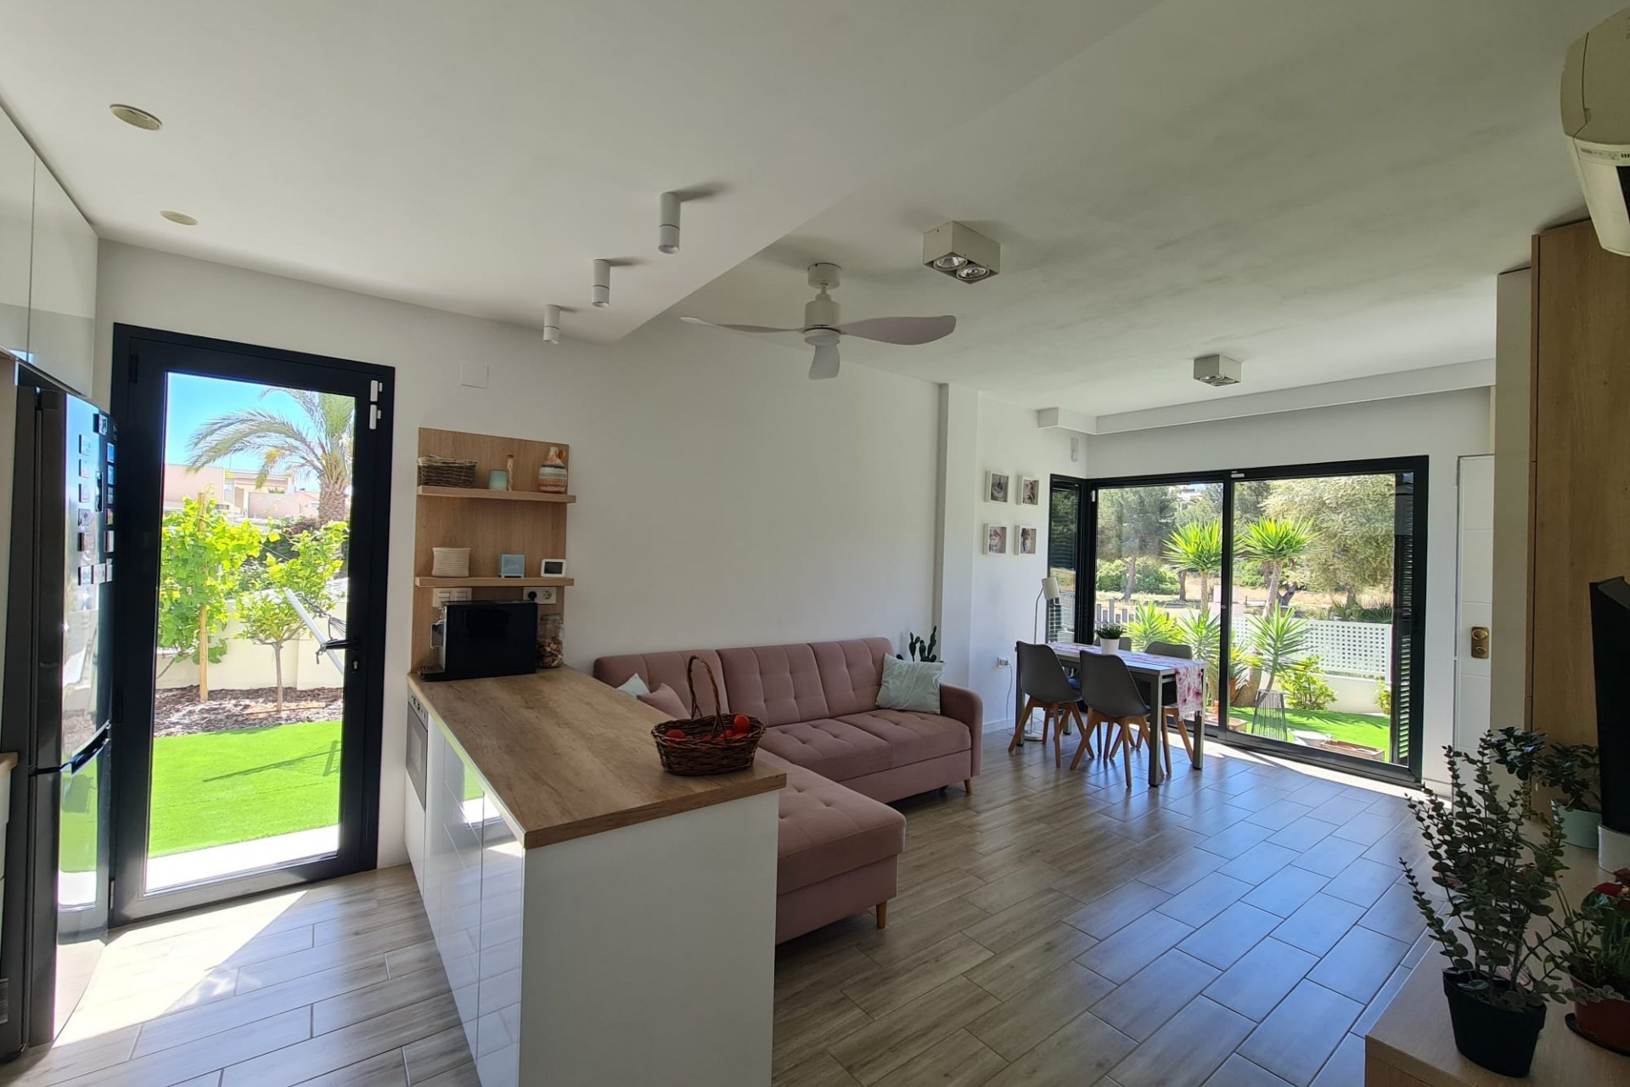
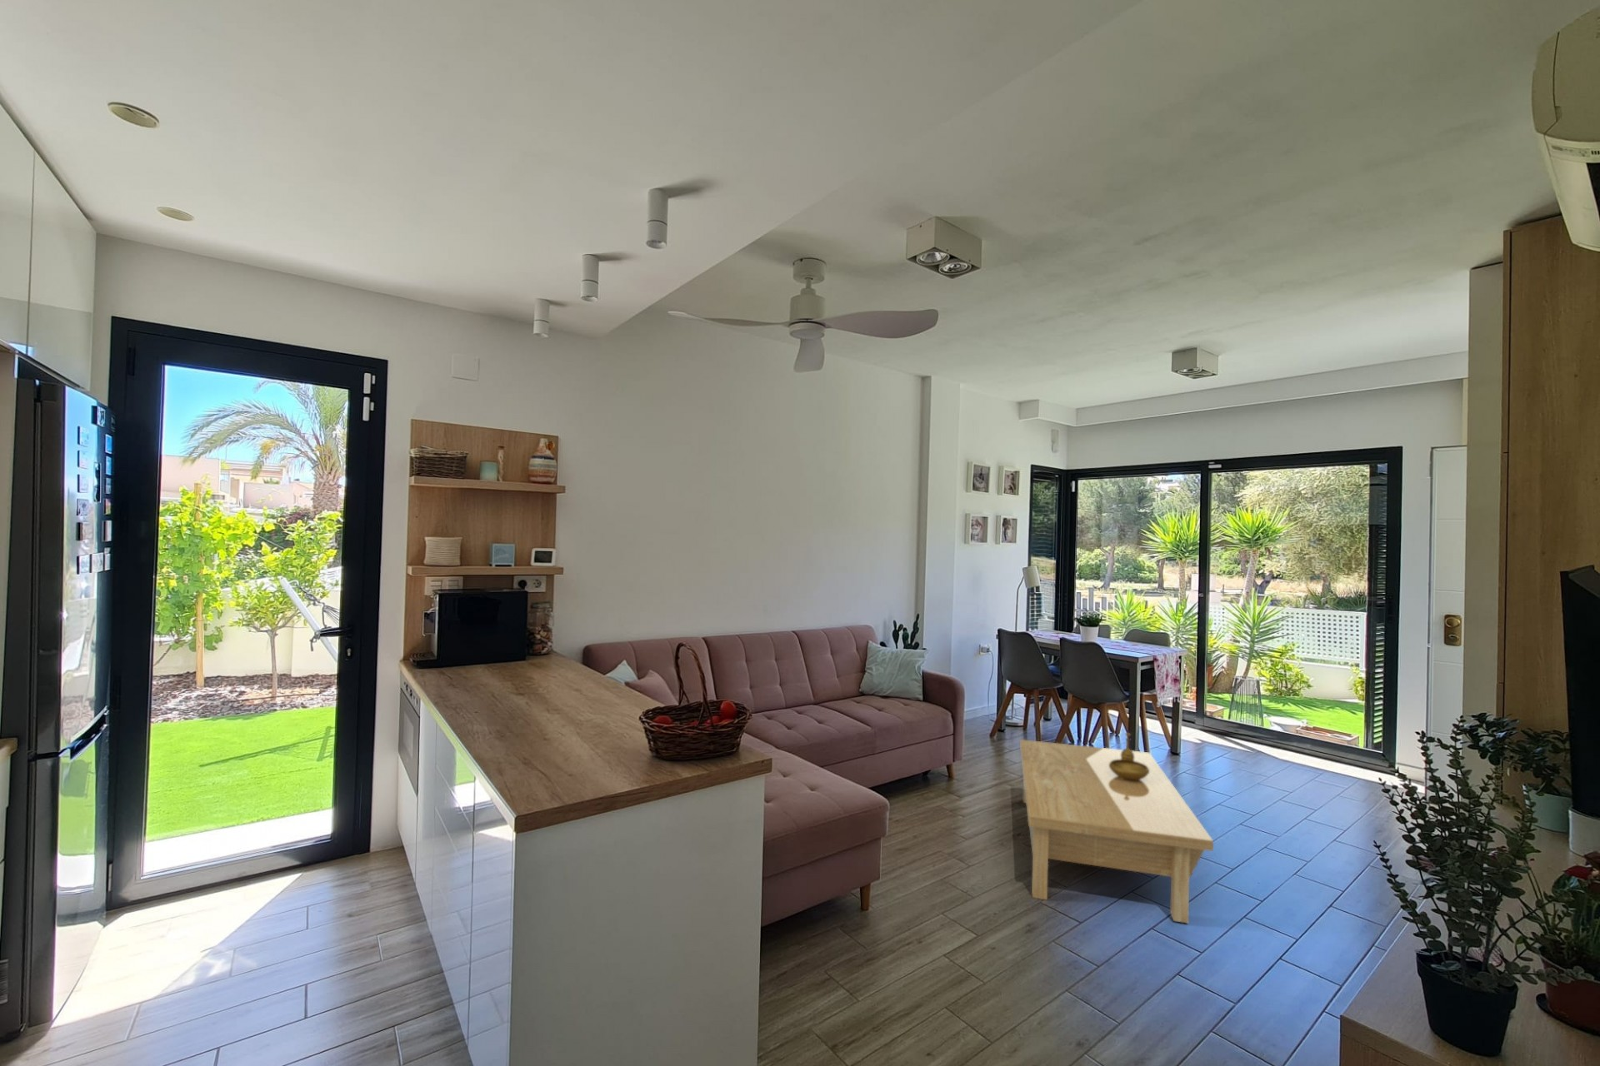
+ coffee table [1019,739,1214,924]
+ decorative bowl [1110,732,1149,782]
